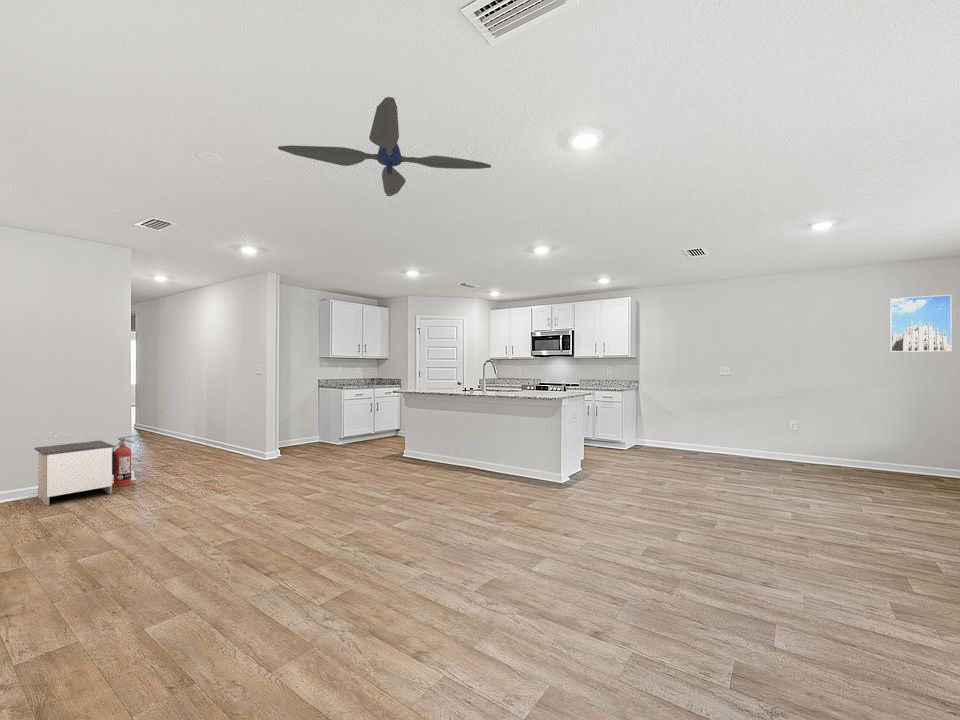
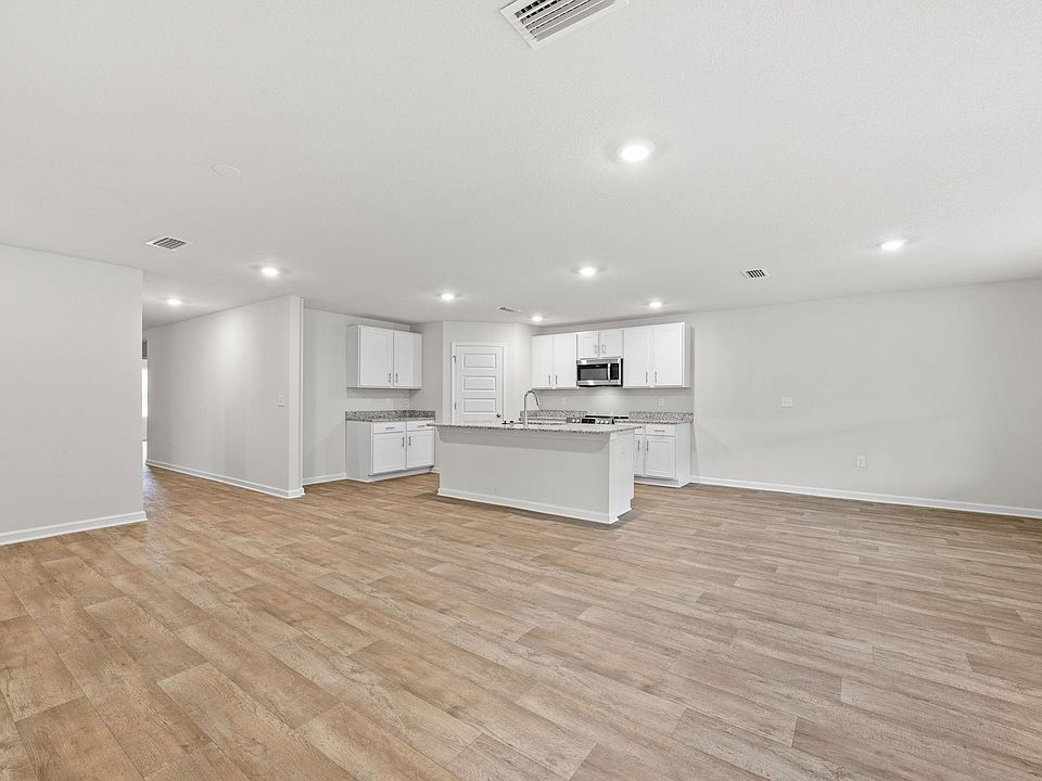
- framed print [889,294,953,353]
- nightstand [33,440,116,506]
- ceiling fan [277,96,492,197]
- fire extinguisher [112,434,136,487]
